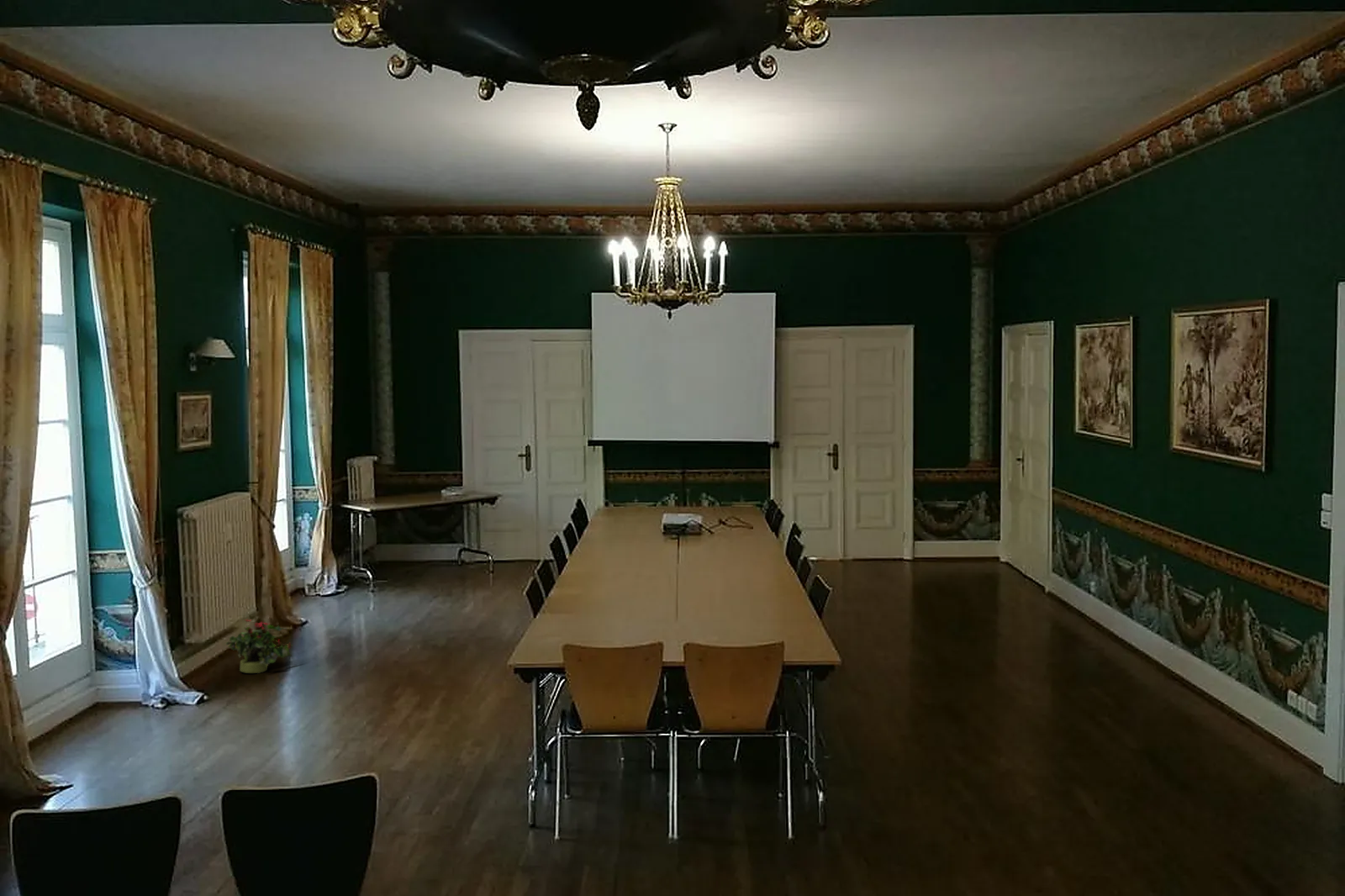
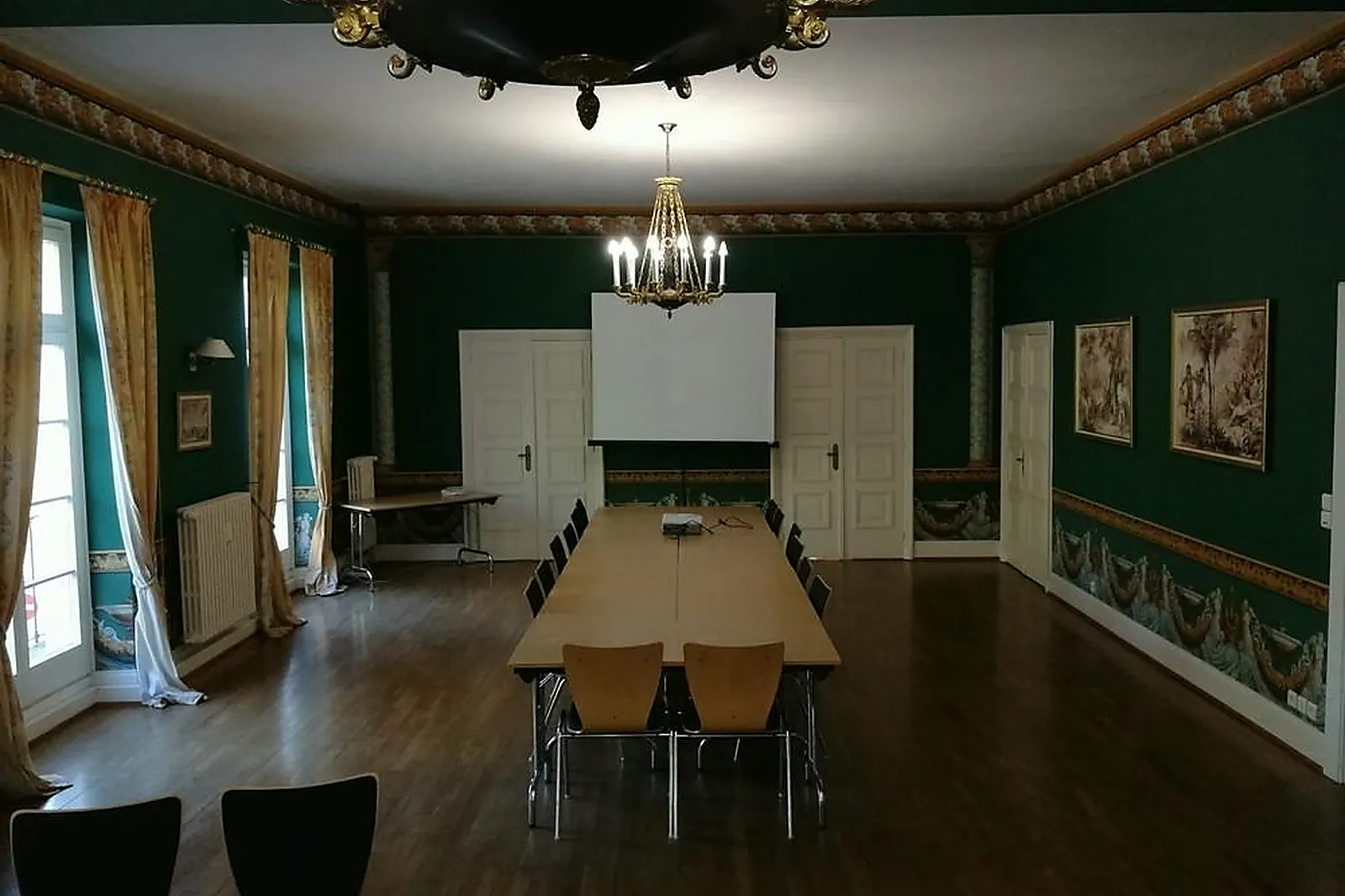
- potted plant [225,617,293,674]
